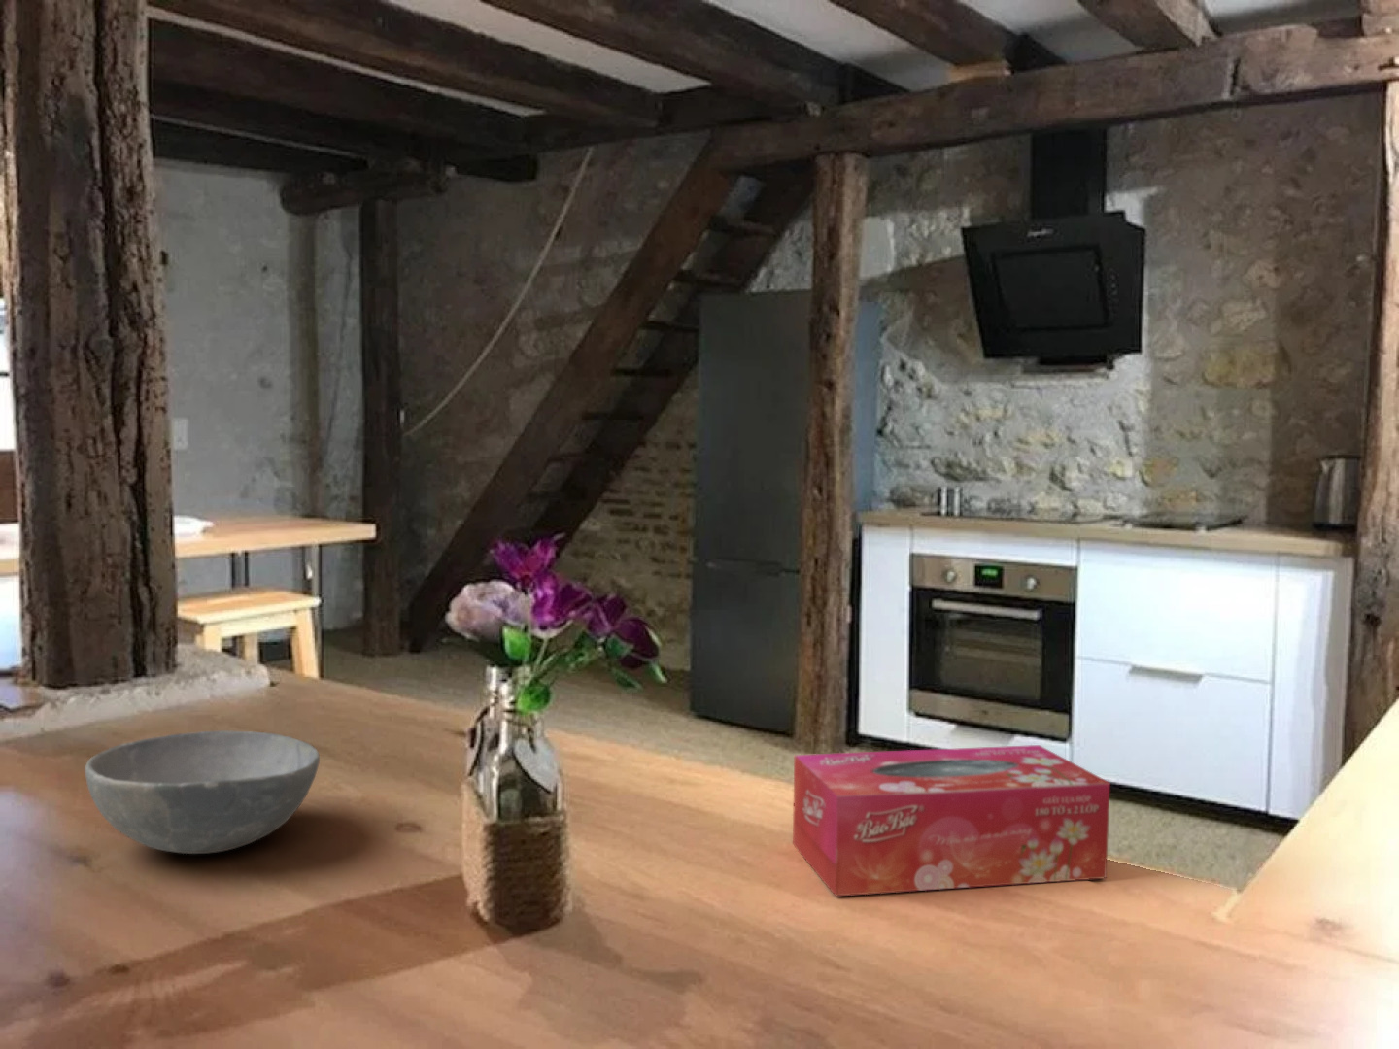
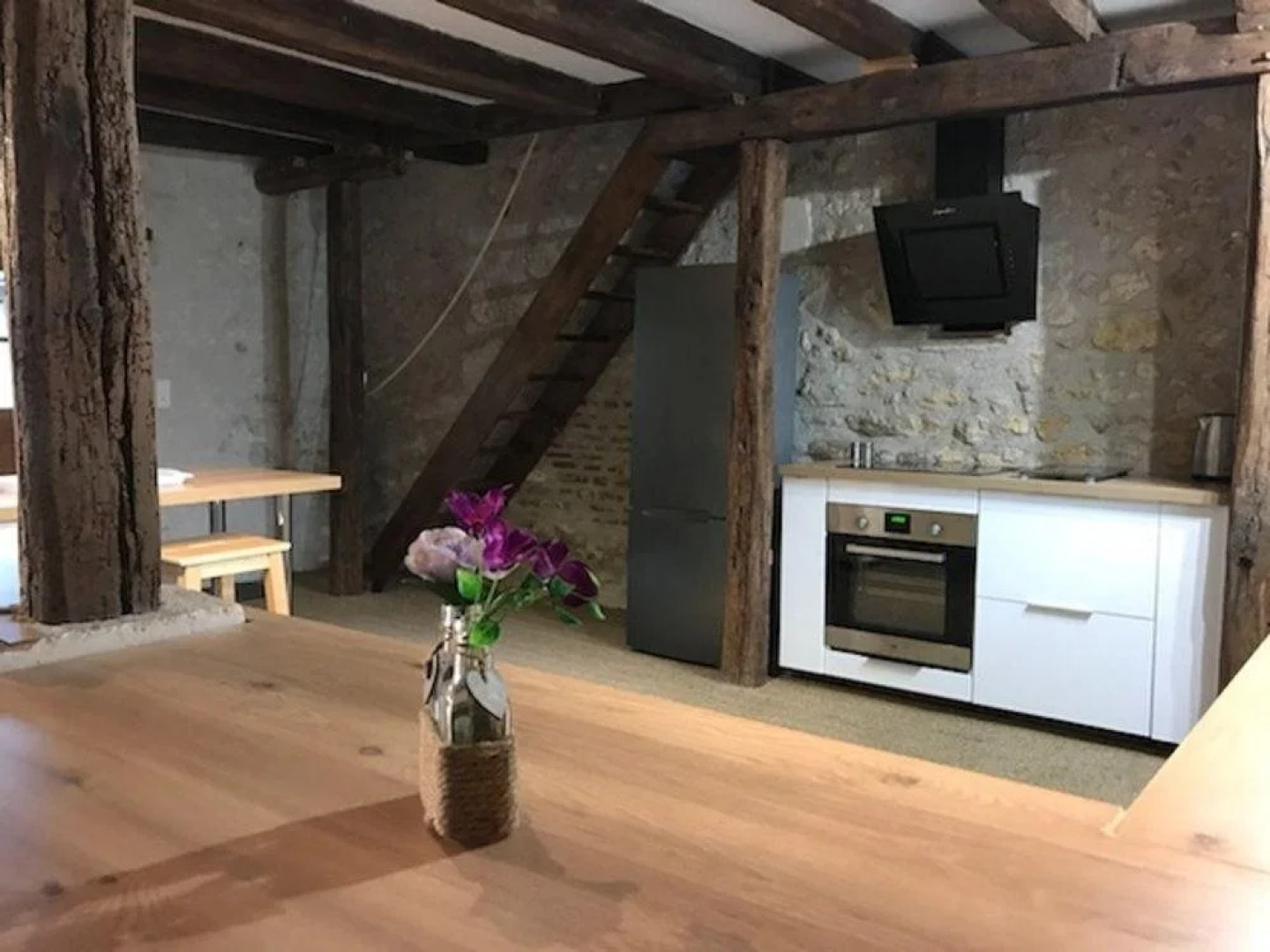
- tissue box [792,744,1110,897]
- bowl [85,729,321,855]
